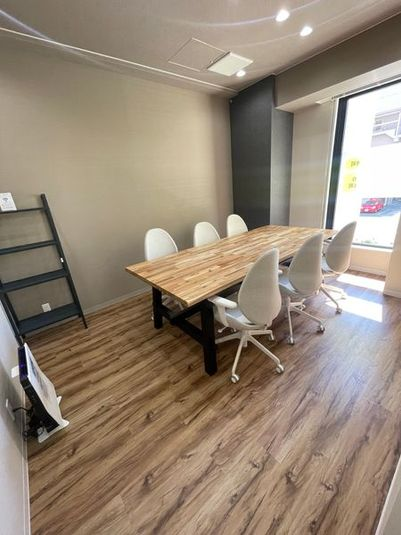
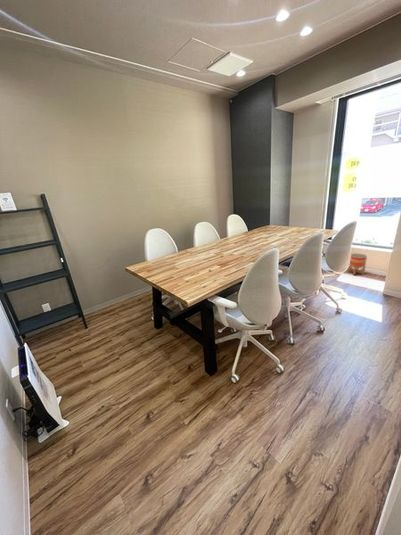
+ planter [347,252,368,276]
